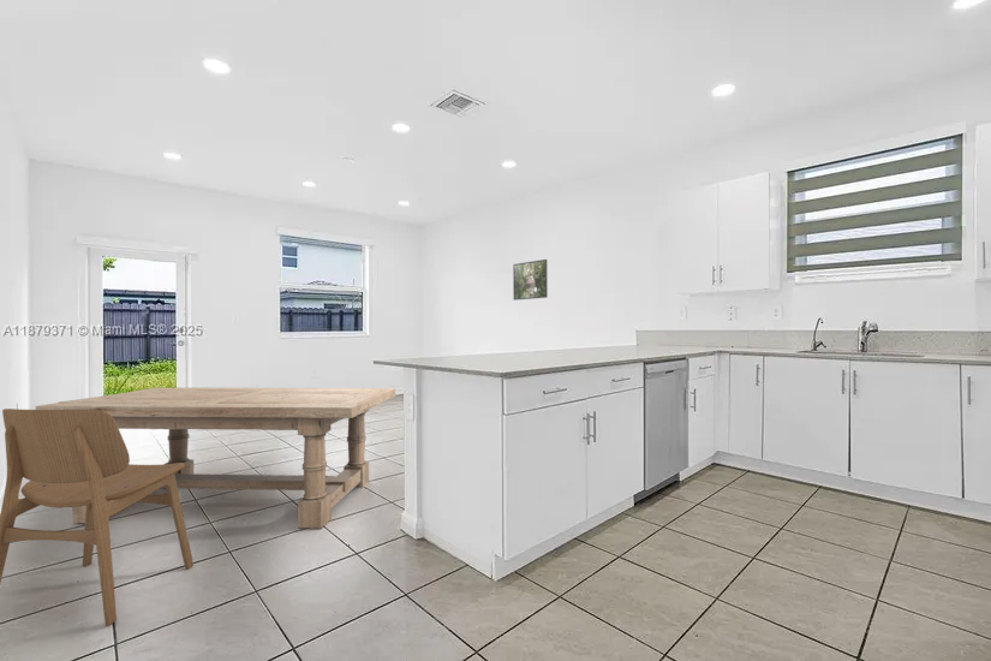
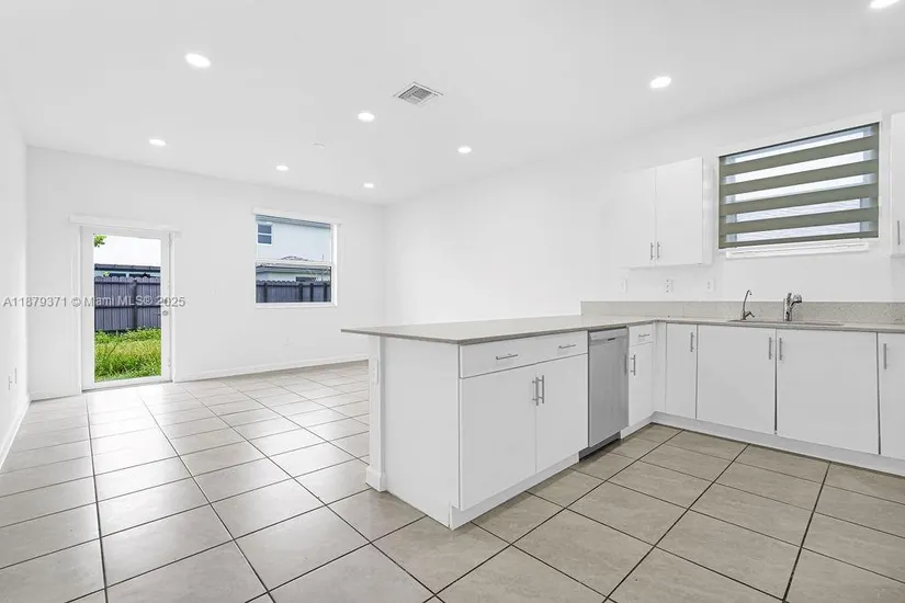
- dining table [35,387,396,530]
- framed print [512,258,549,302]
- dining chair [0,407,195,627]
